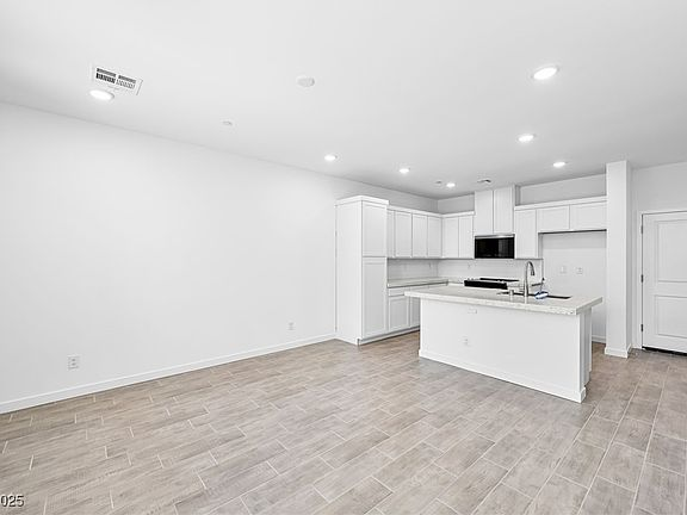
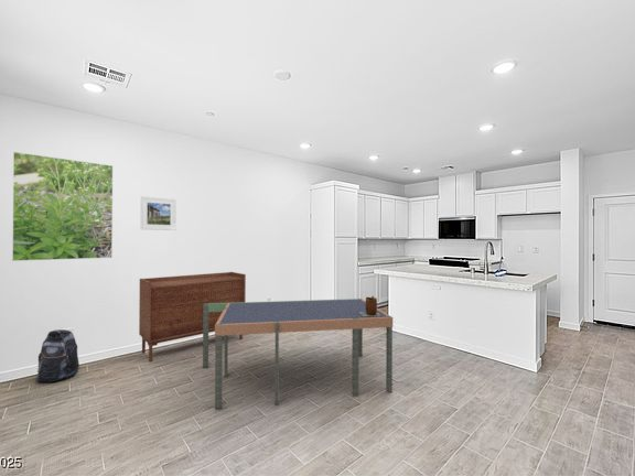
+ sideboard [138,271,247,363]
+ backpack [34,328,80,383]
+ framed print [11,151,114,262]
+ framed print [140,195,177,231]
+ ceramic jug [359,295,381,316]
+ dining table [202,298,394,410]
